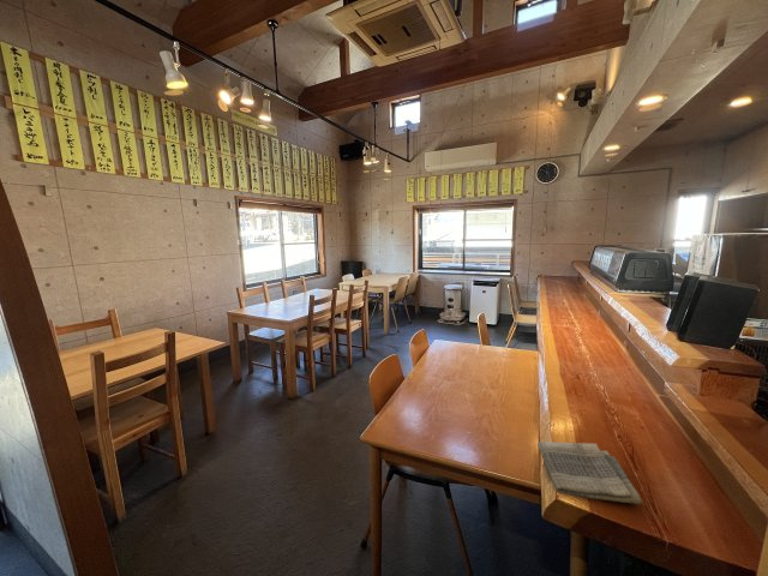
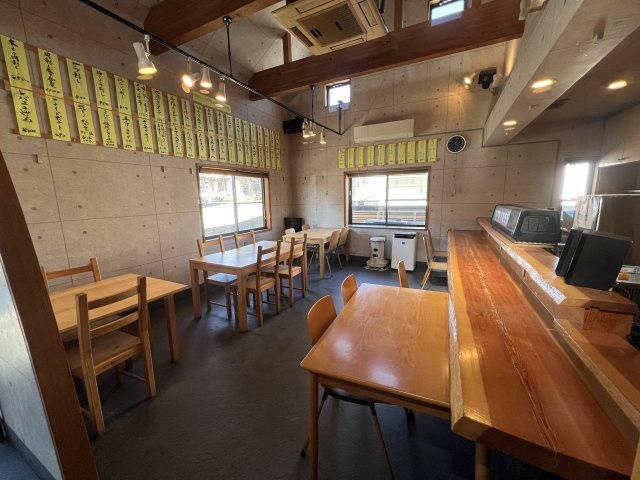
- dish towel [536,440,643,505]
